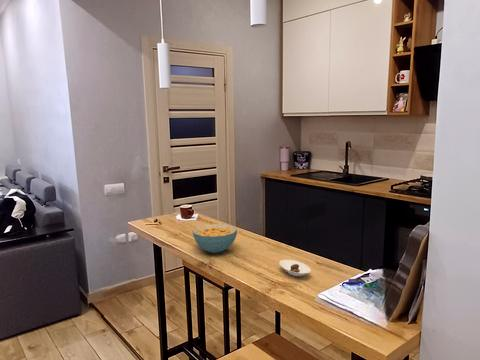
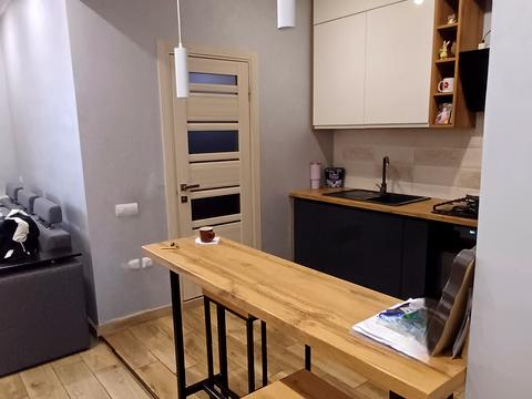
- cereal bowl [192,223,238,254]
- saucer [278,259,311,277]
